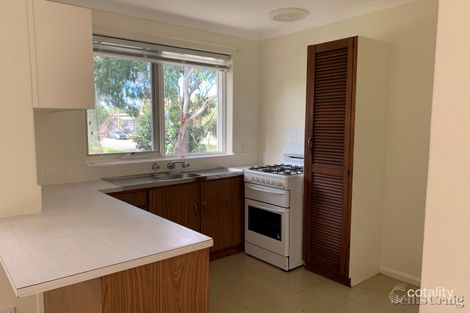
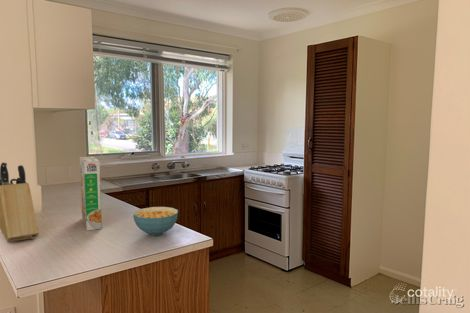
+ knife block [0,161,40,243]
+ cereal bowl [132,206,179,236]
+ cereal box [79,156,103,232]
